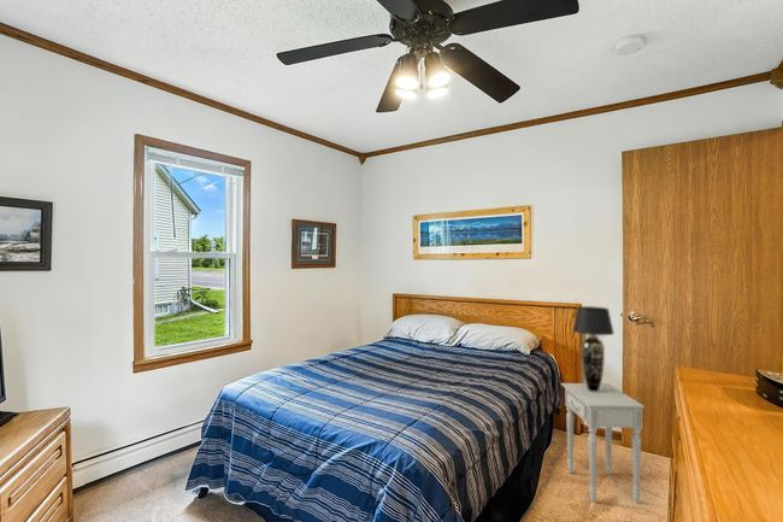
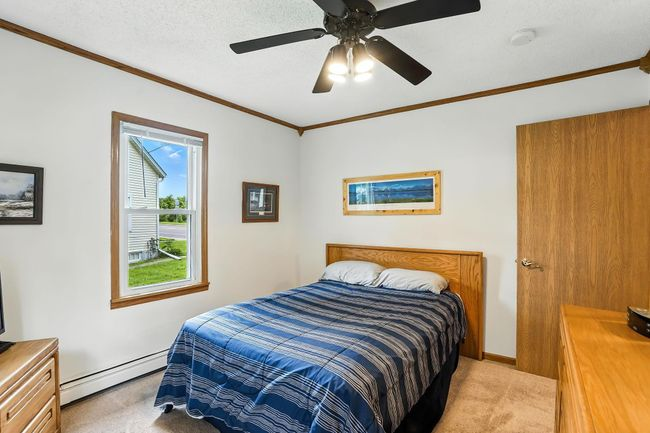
- nightstand [560,382,646,505]
- table lamp [571,305,616,392]
